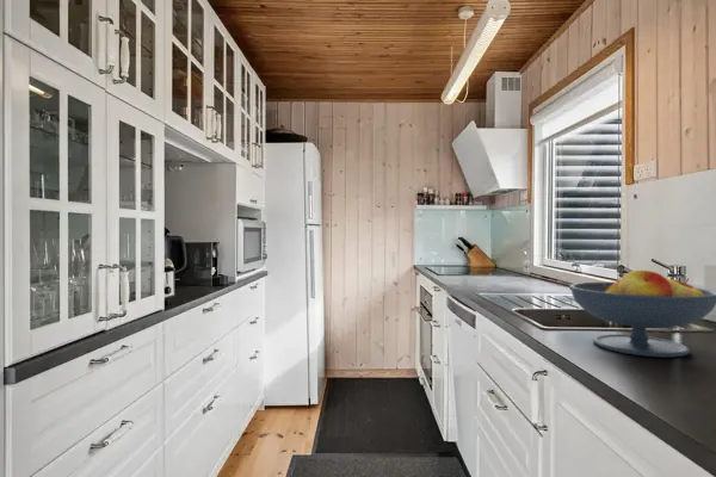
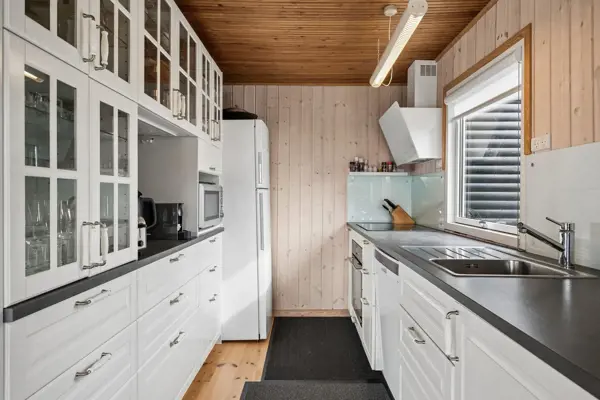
- fruit bowl [568,270,716,358]
